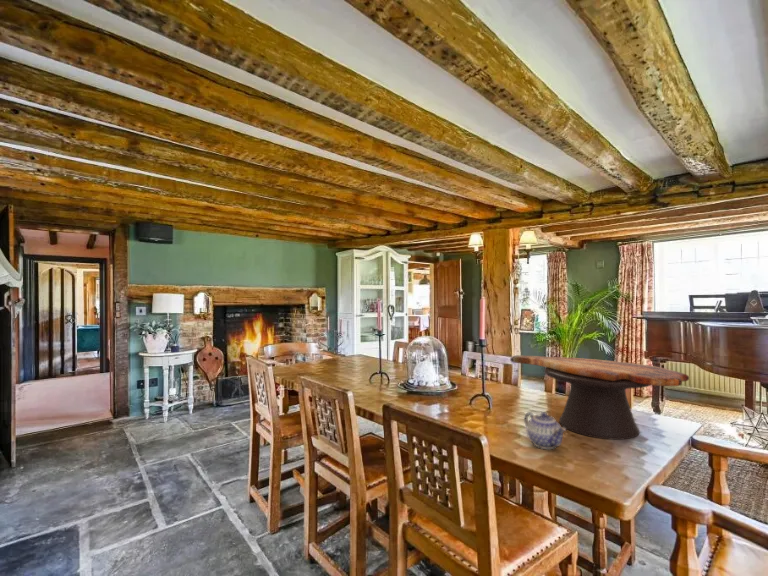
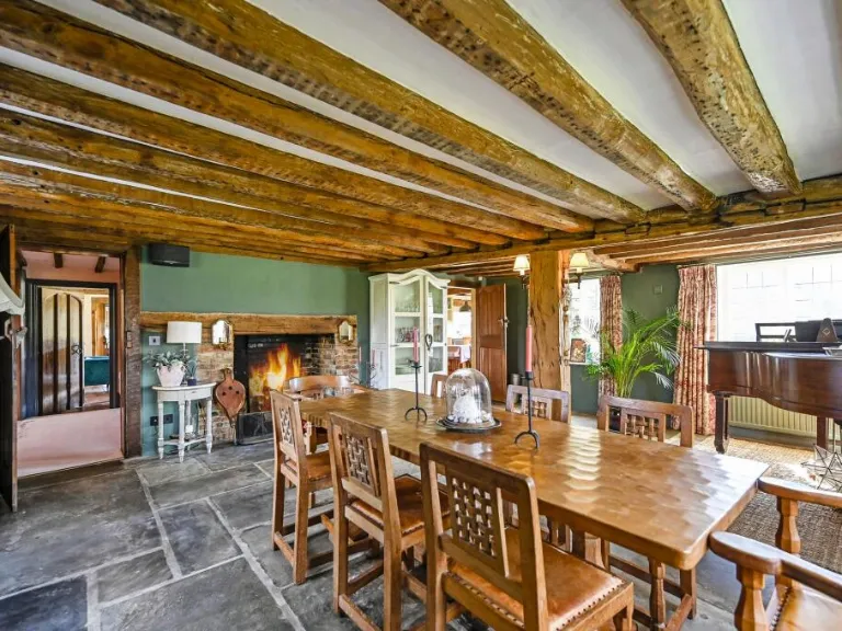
- teapot [524,411,567,450]
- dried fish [509,354,690,441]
